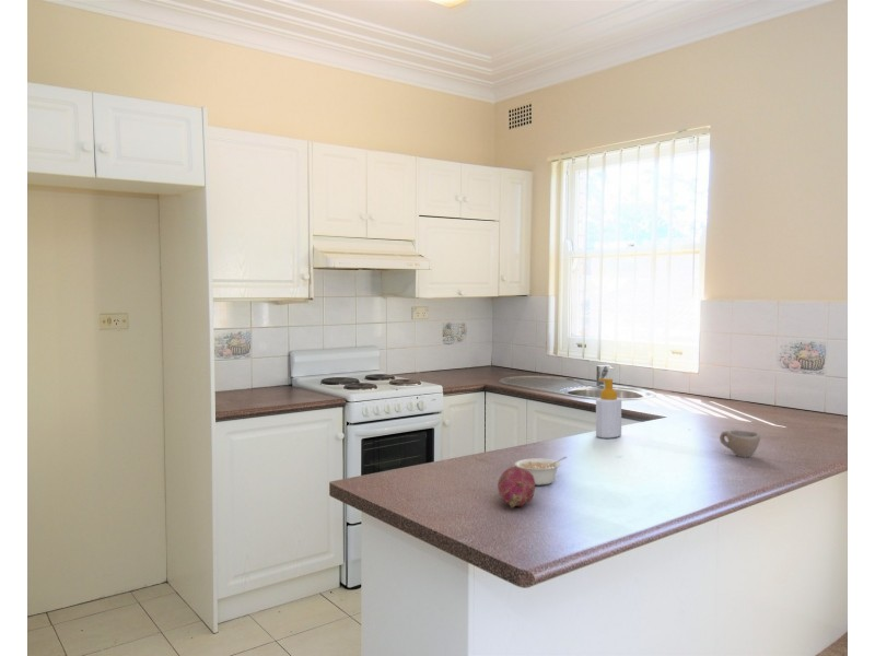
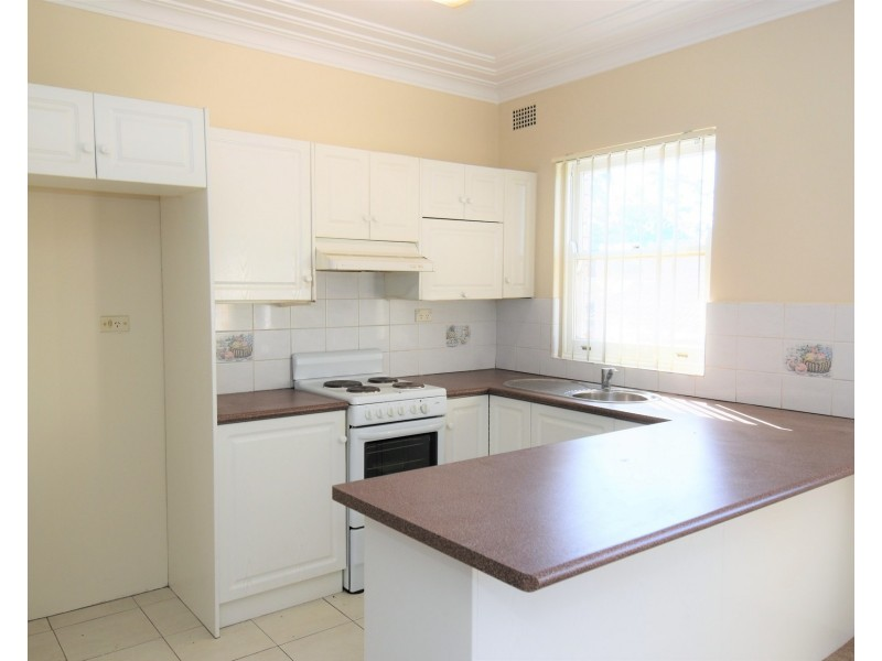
- cup [719,429,761,458]
- legume [514,456,568,487]
- fruit [497,466,536,509]
- soap bottle [595,377,622,440]
